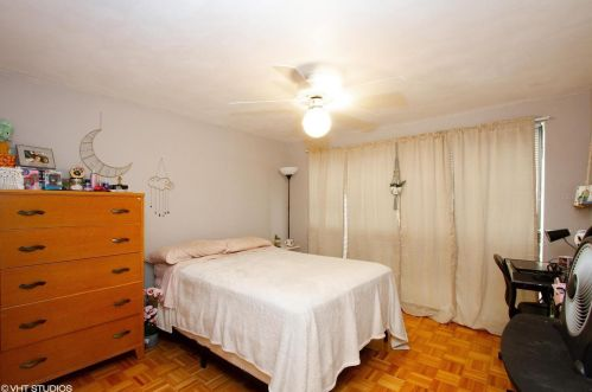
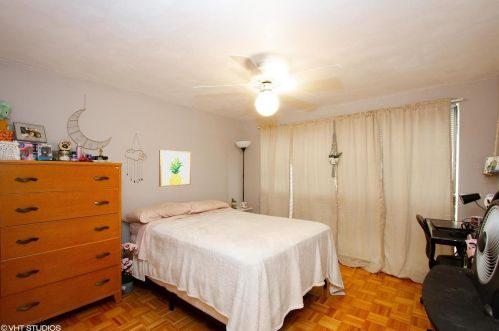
+ wall art [158,149,192,188]
